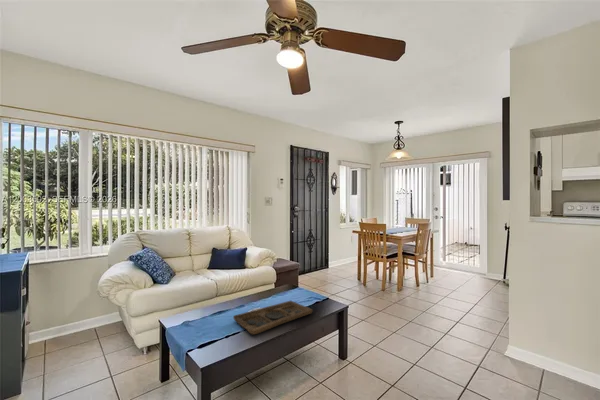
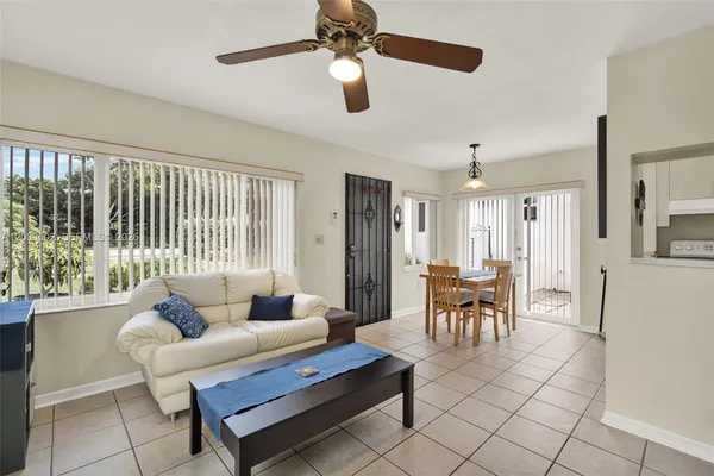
- decorative tray [232,300,314,336]
